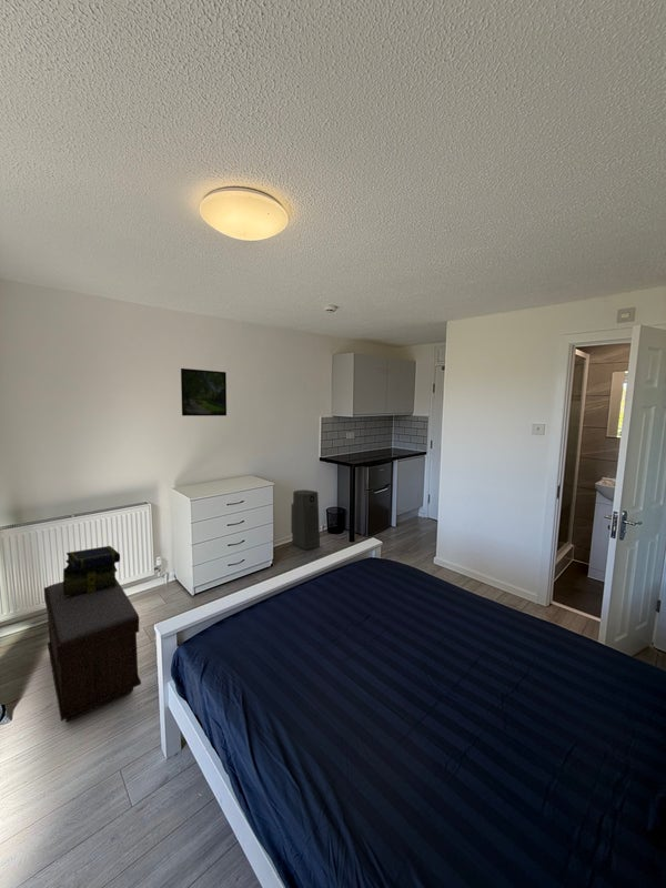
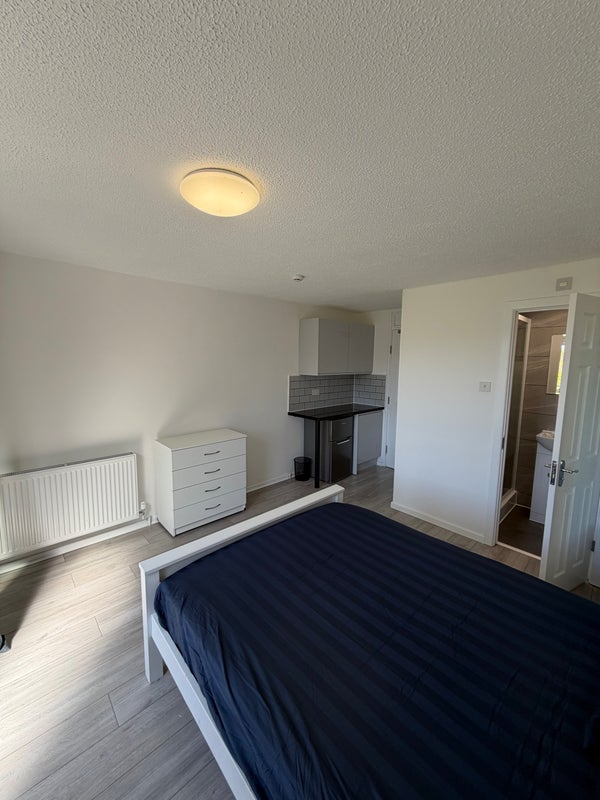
- stack of books [62,545,121,597]
- bench [43,577,142,723]
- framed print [180,367,228,417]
- air purifier [290,488,321,551]
